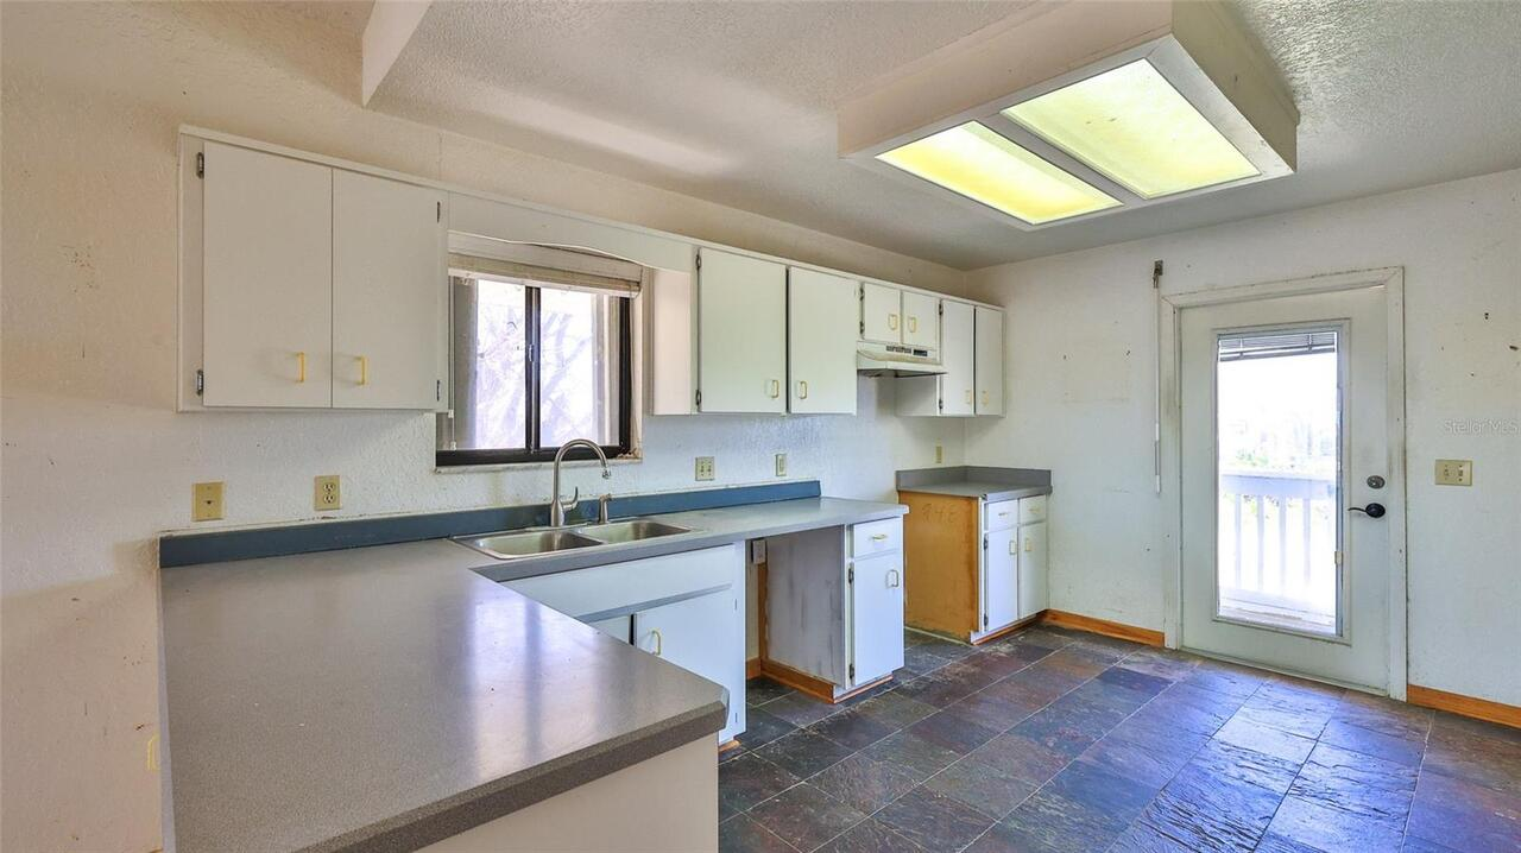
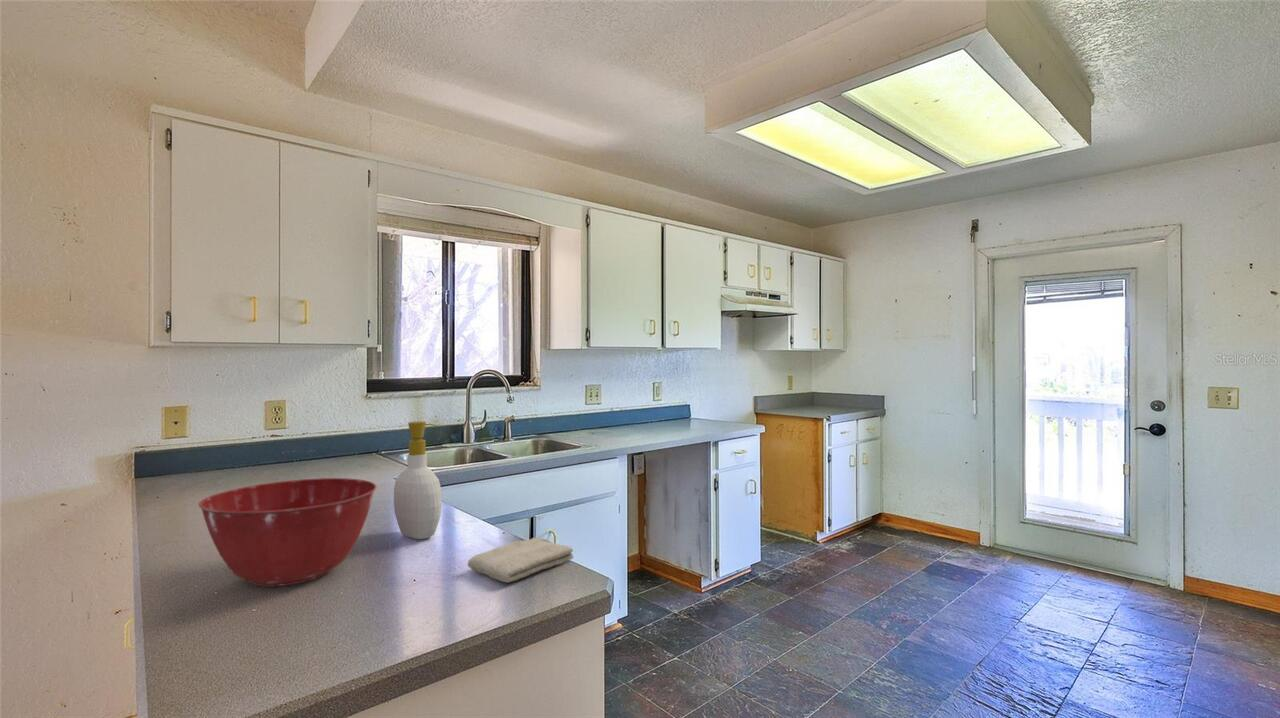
+ washcloth [466,536,574,584]
+ mixing bowl [198,477,378,587]
+ soap bottle [393,420,443,540]
